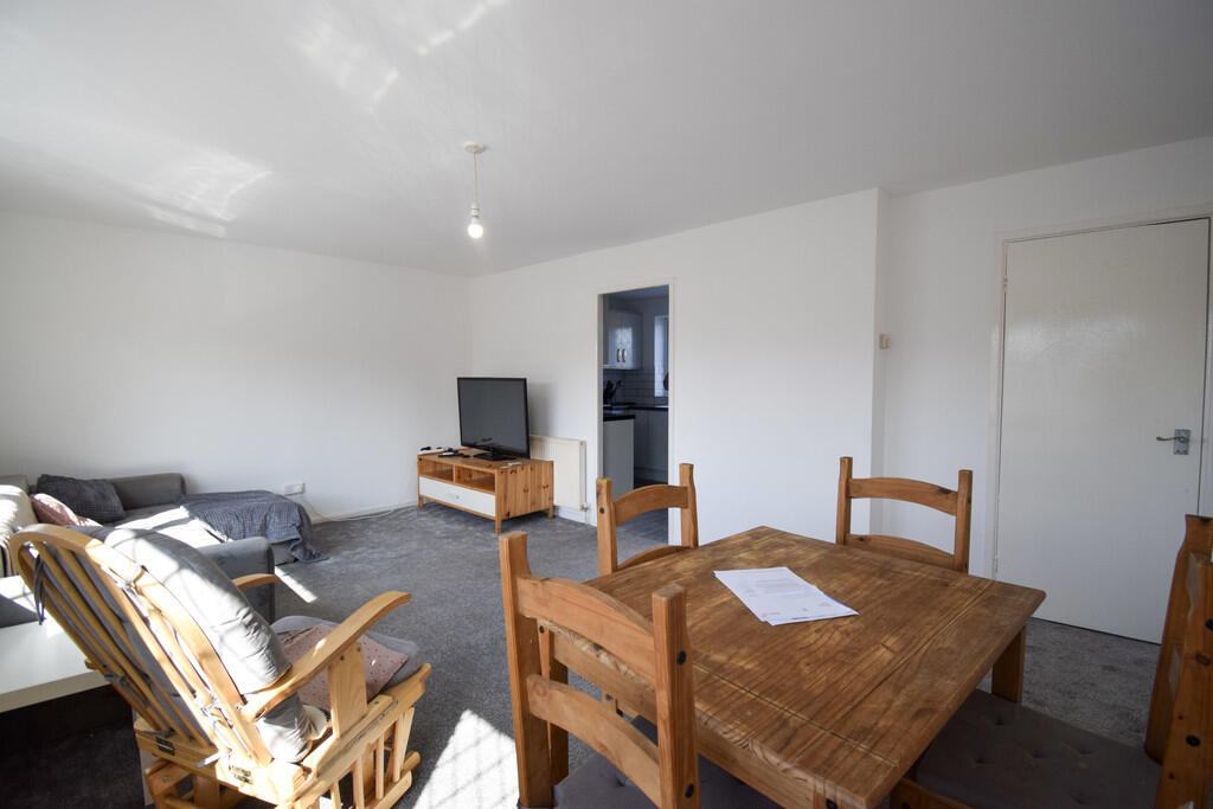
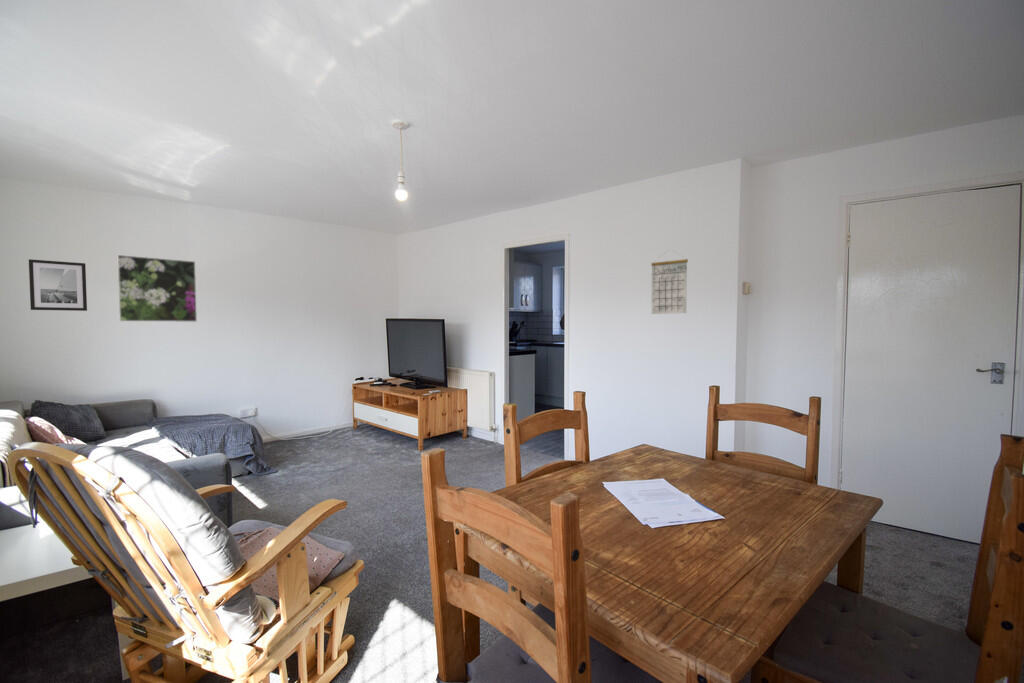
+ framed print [117,254,198,323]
+ wall art [28,258,88,312]
+ calendar [650,249,689,315]
